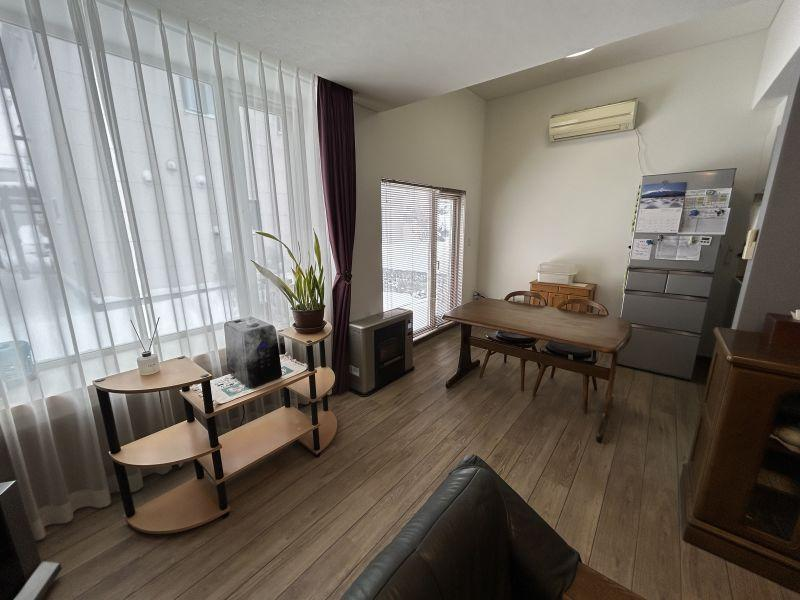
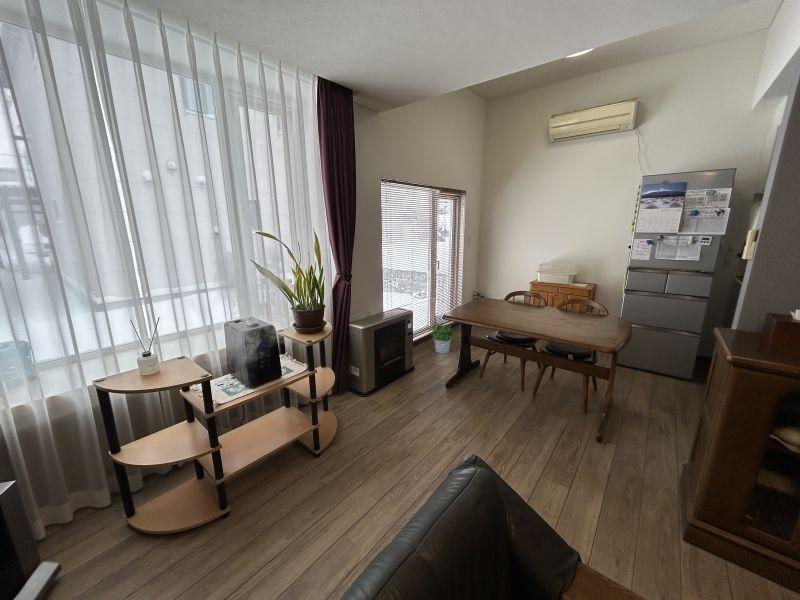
+ potted plant [429,323,456,354]
